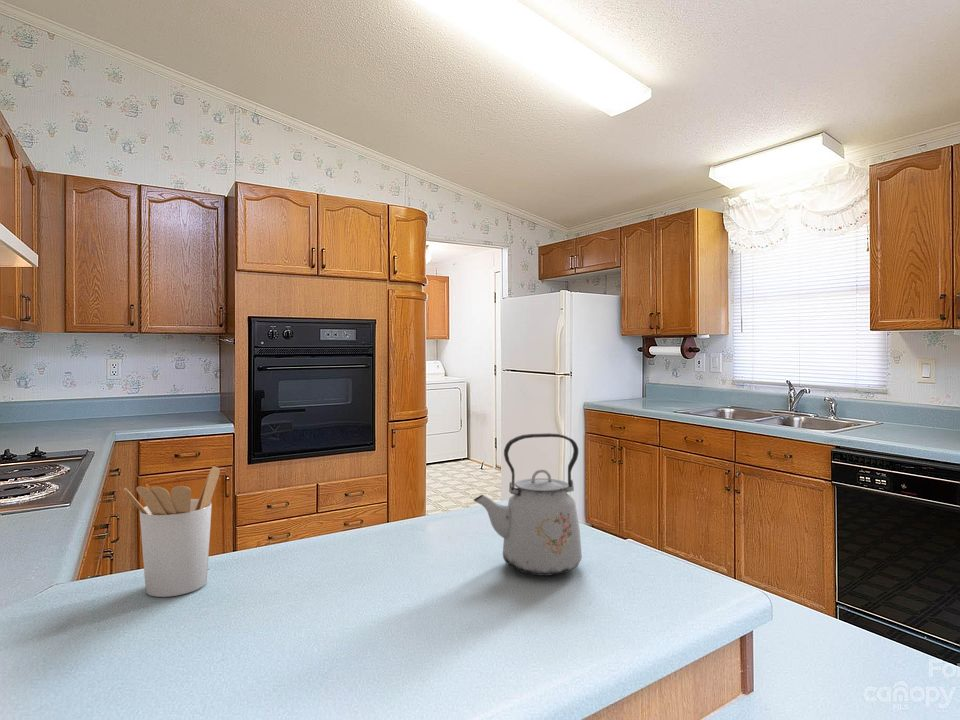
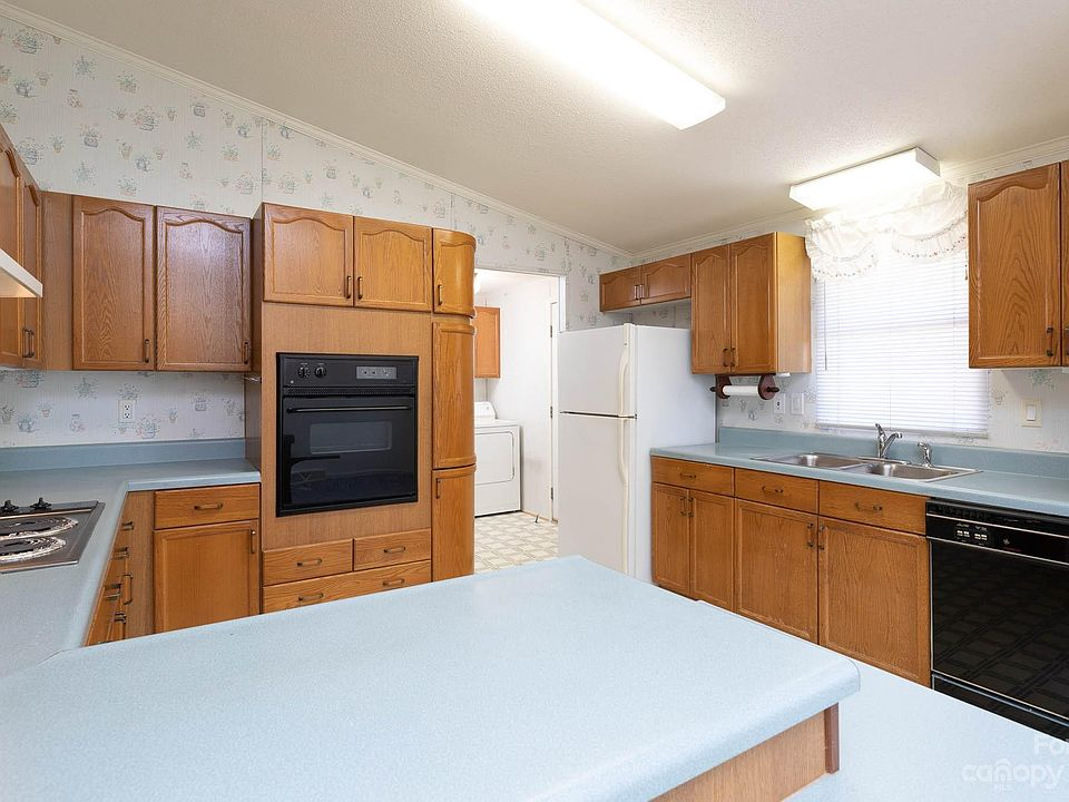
- utensil holder [123,466,221,598]
- kettle [472,432,583,577]
